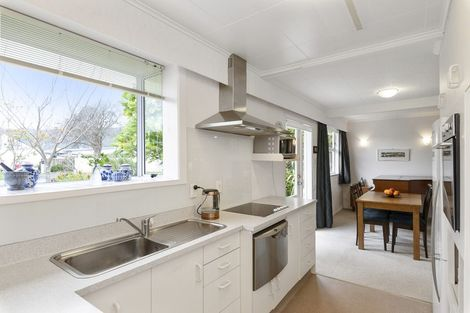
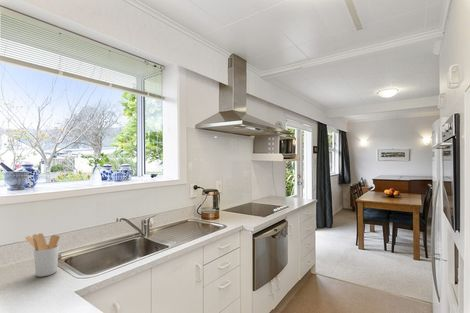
+ utensil holder [25,232,61,277]
